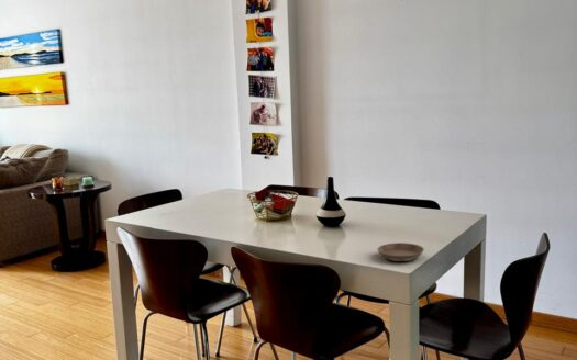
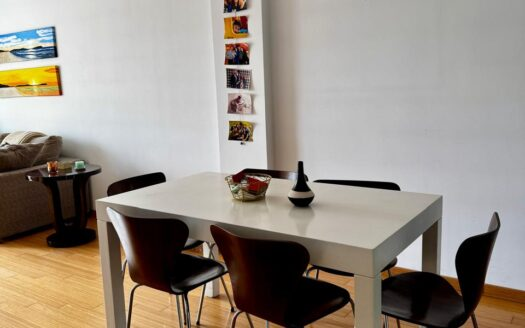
- saucer [376,241,425,262]
